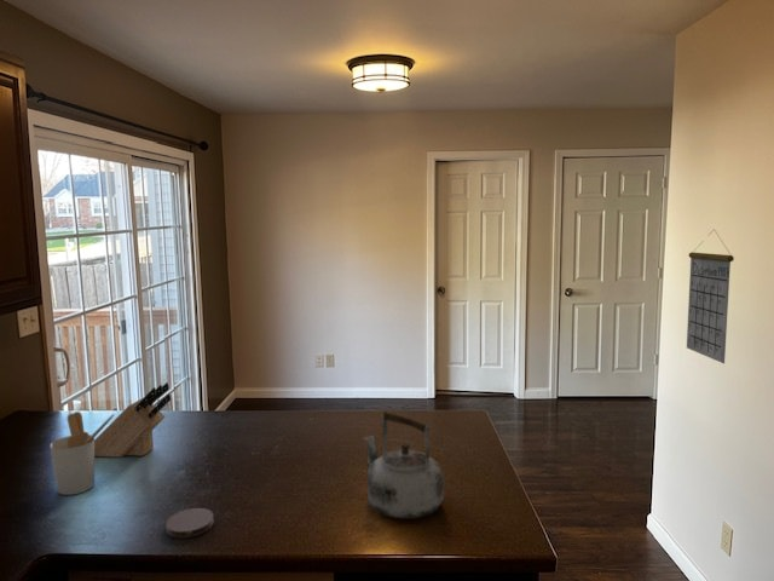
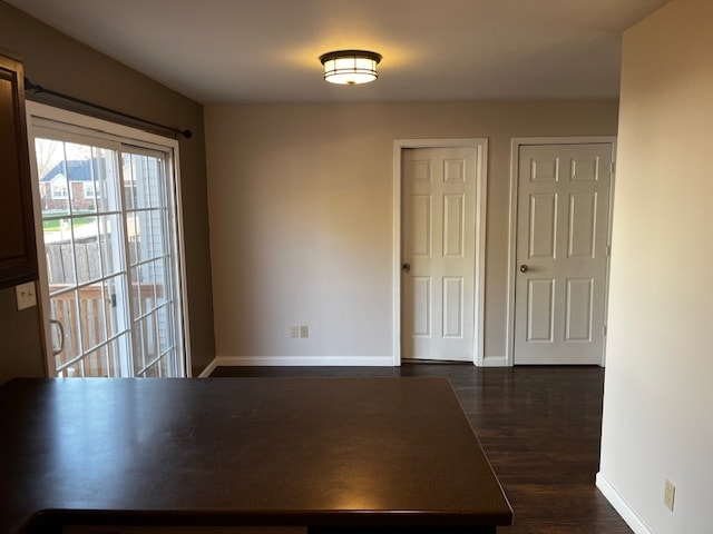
- calendar [686,228,735,364]
- kettle [362,409,445,520]
- coaster [164,507,215,539]
- knife block [94,381,172,459]
- utensil holder [48,410,116,496]
